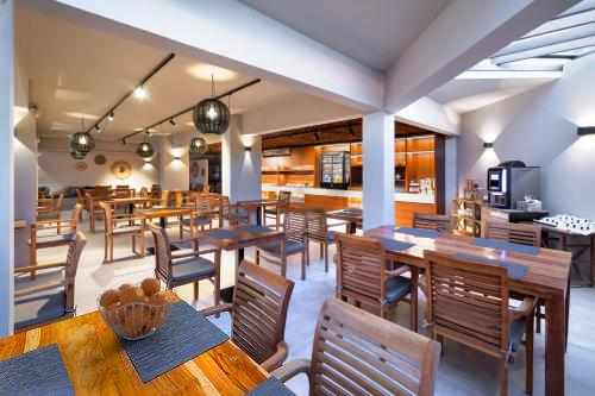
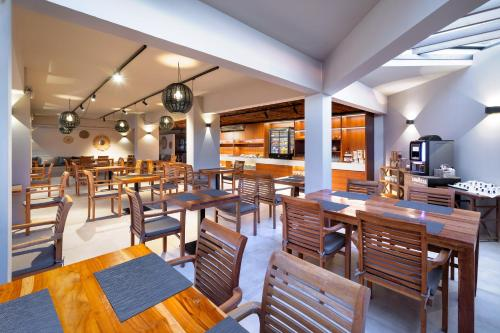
- fruit basket [95,276,180,341]
